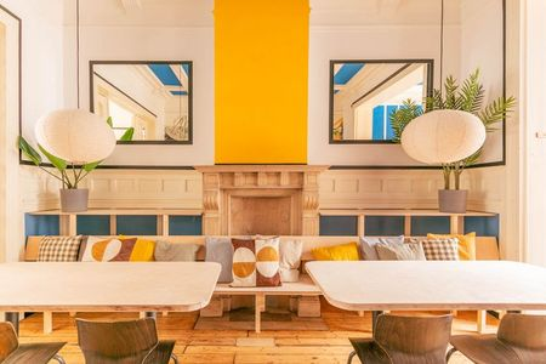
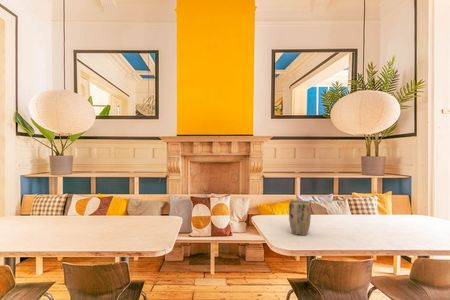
+ plant pot [288,199,312,236]
